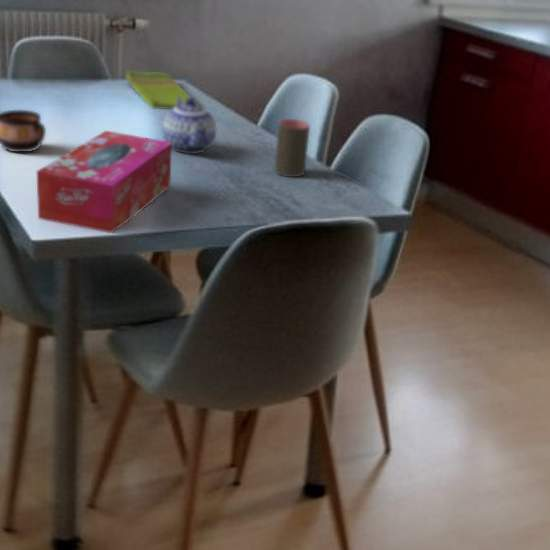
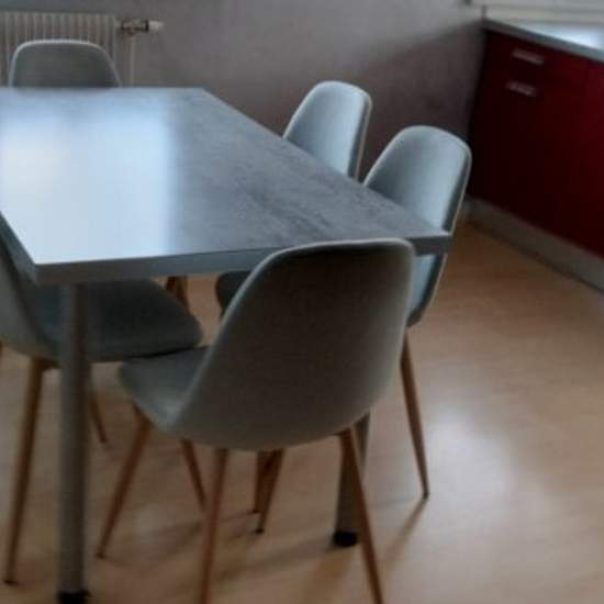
- dish towel [125,70,201,110]
- cup [273,118,311,178]
- cup [0,109,47,153]
- teapot [162,97,217,155]
- tissue box [36,130,173,234]
